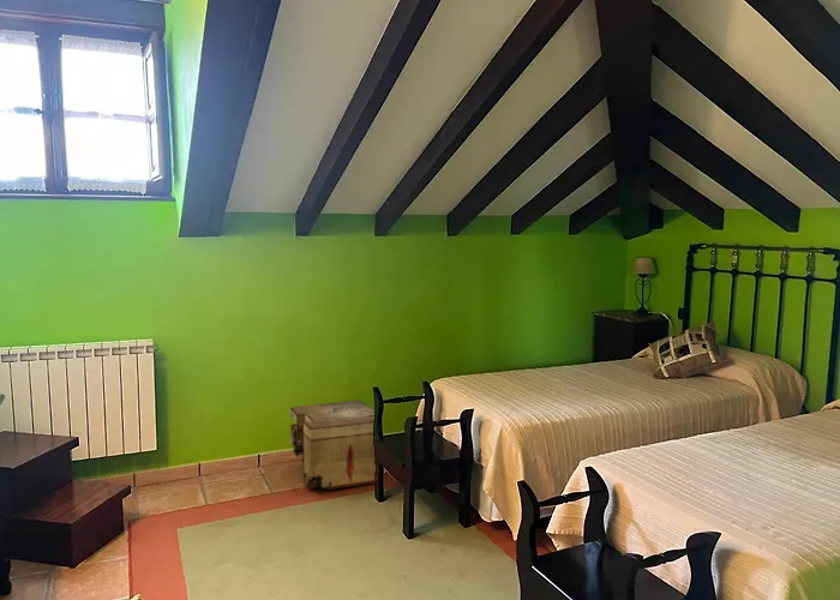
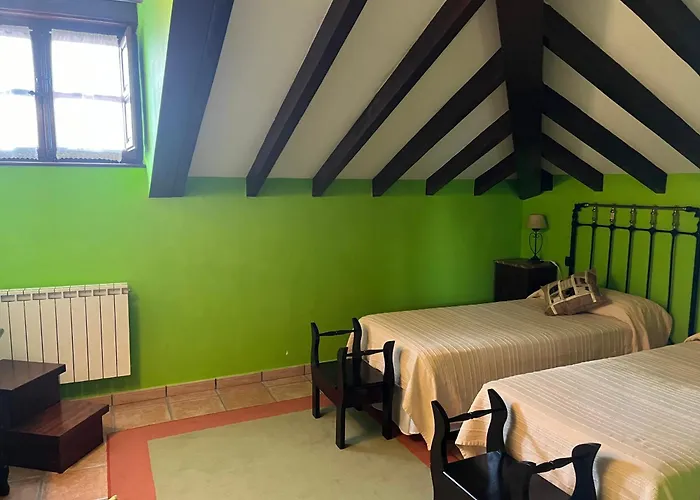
- cardboard box [289,400,376,491]
